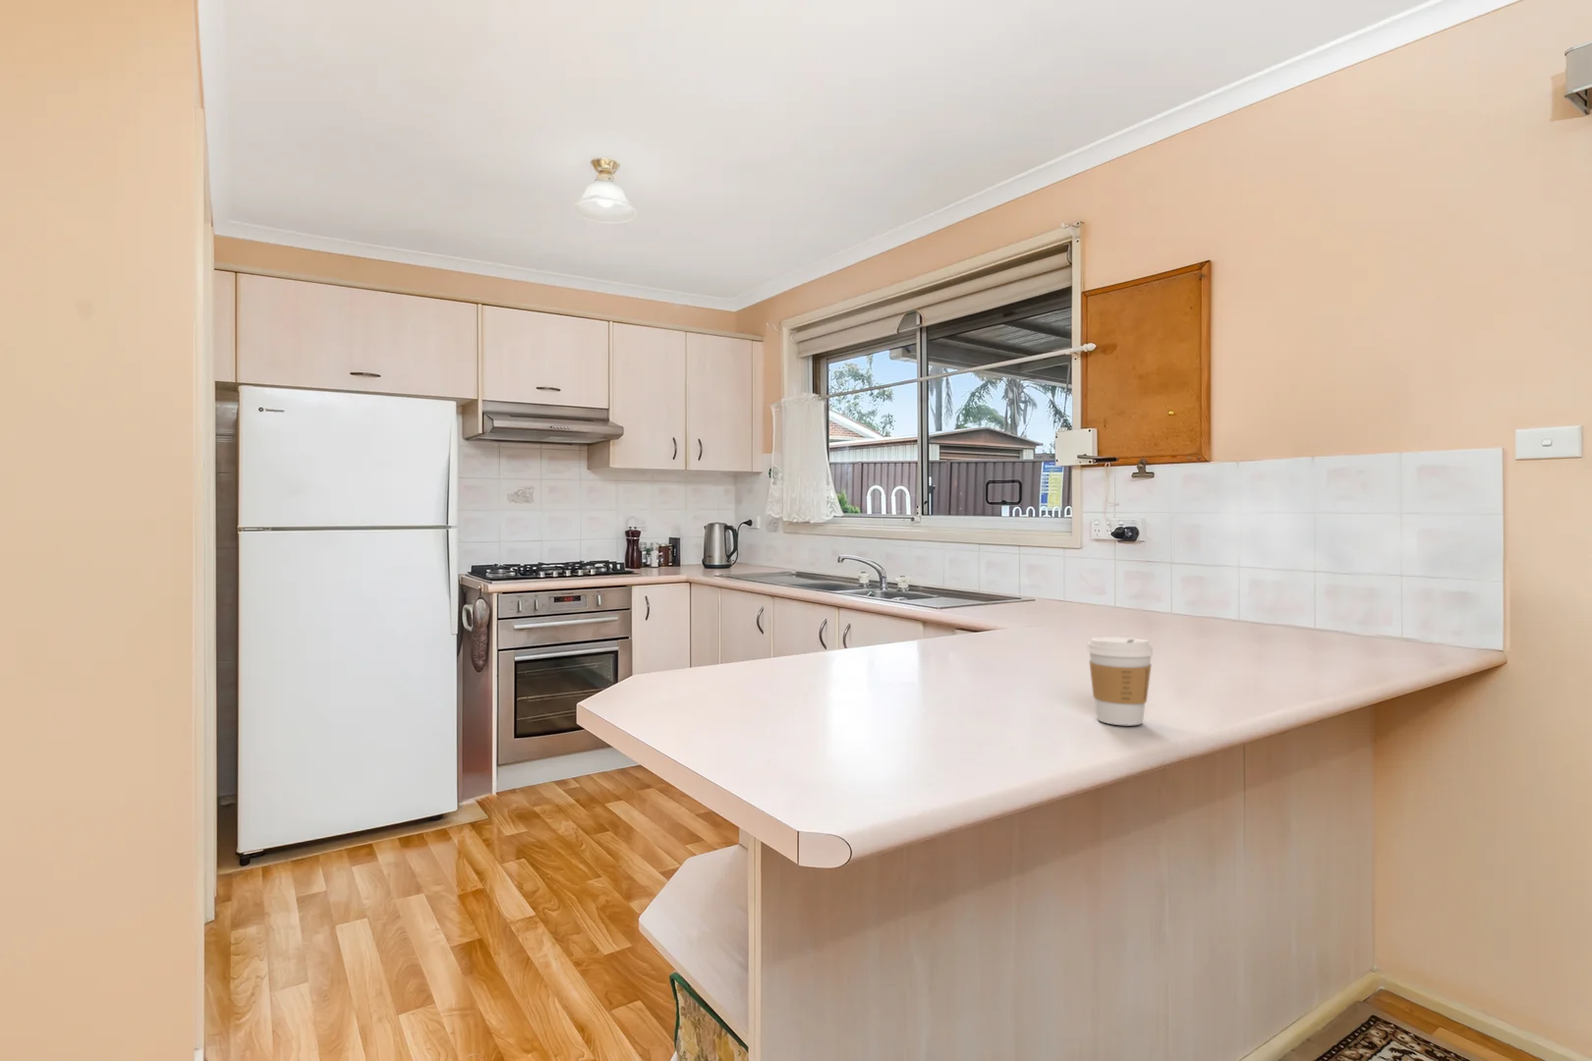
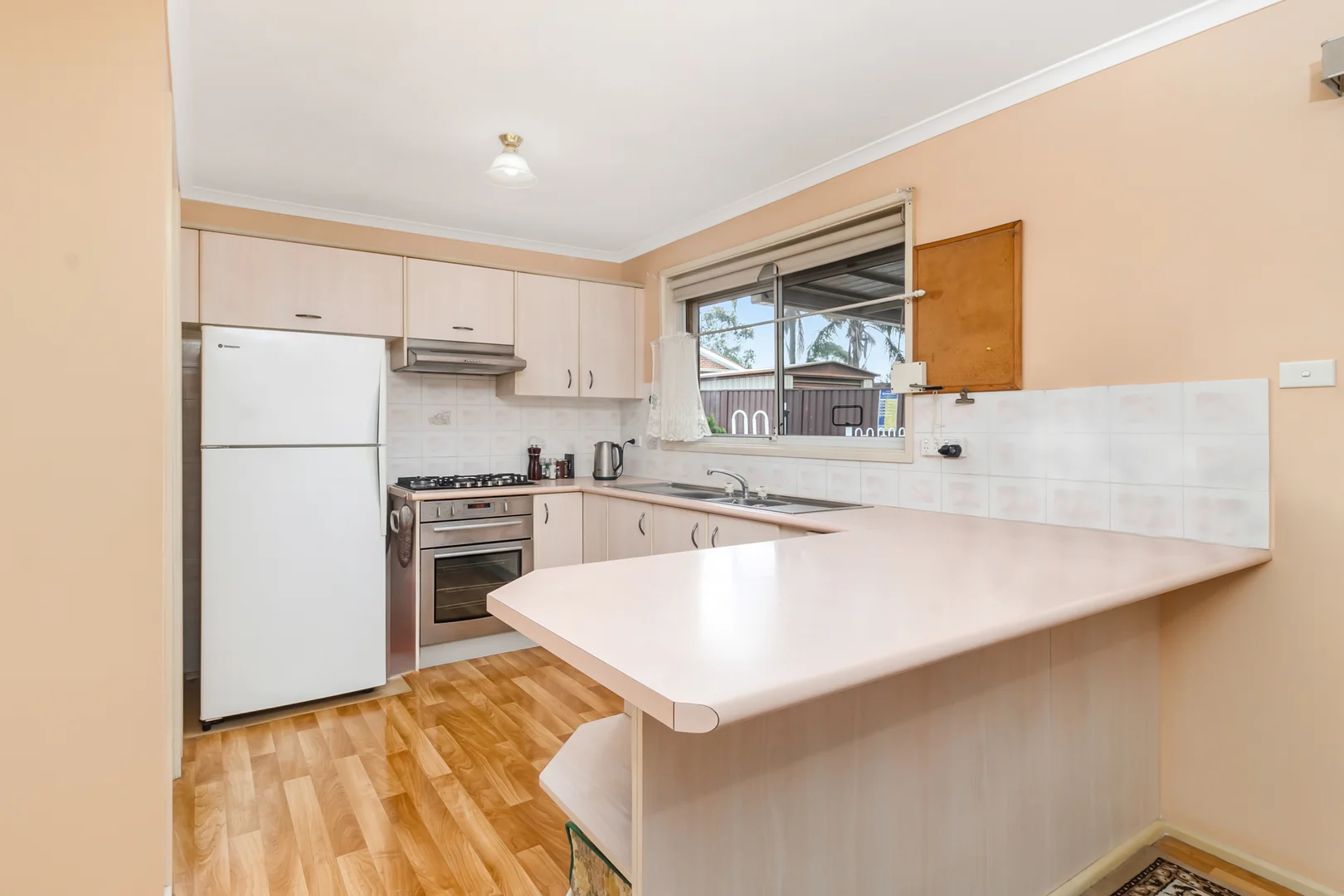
- coffee cup [1086,636,1154,726]
